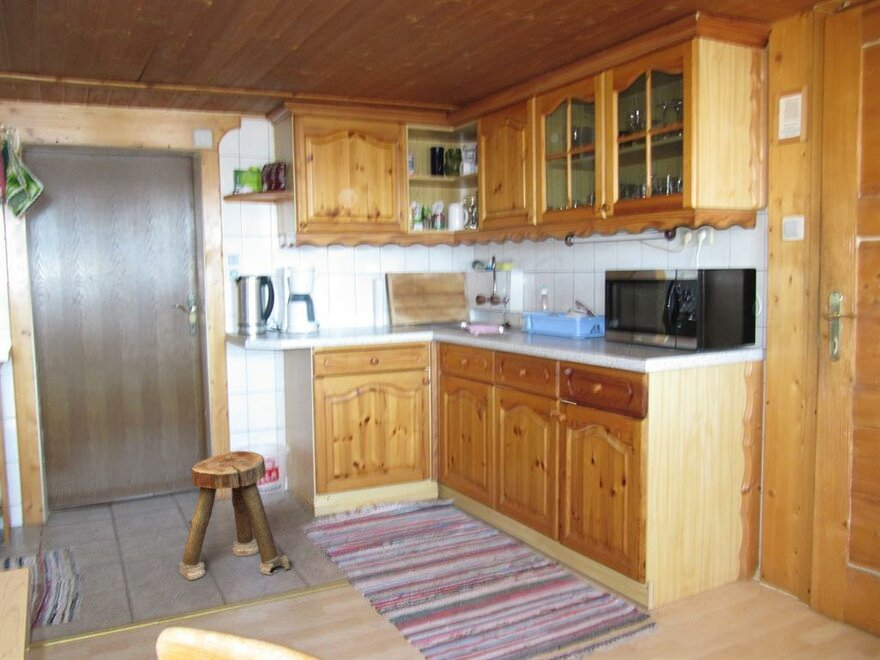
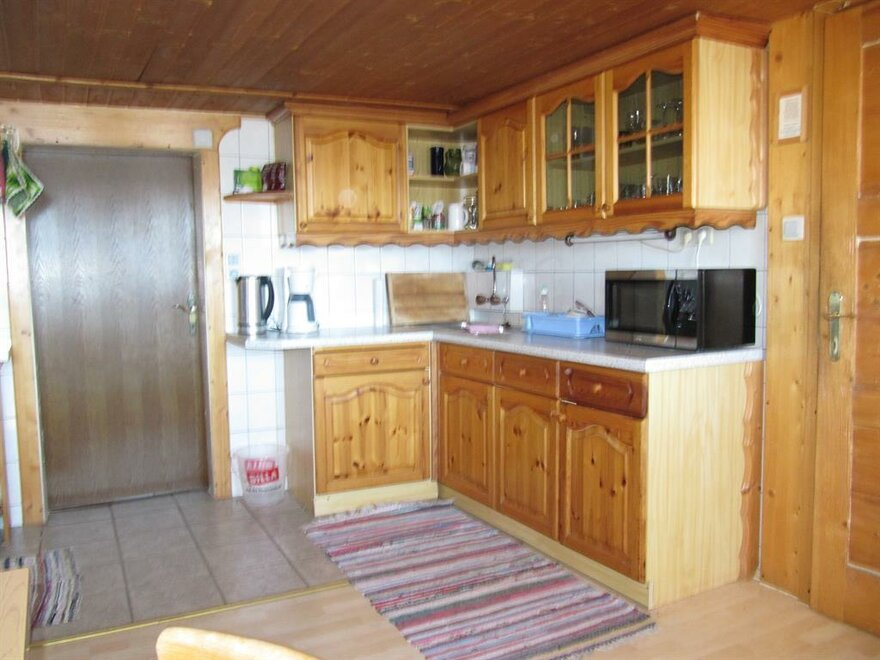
- stool [178,450,292,581]
